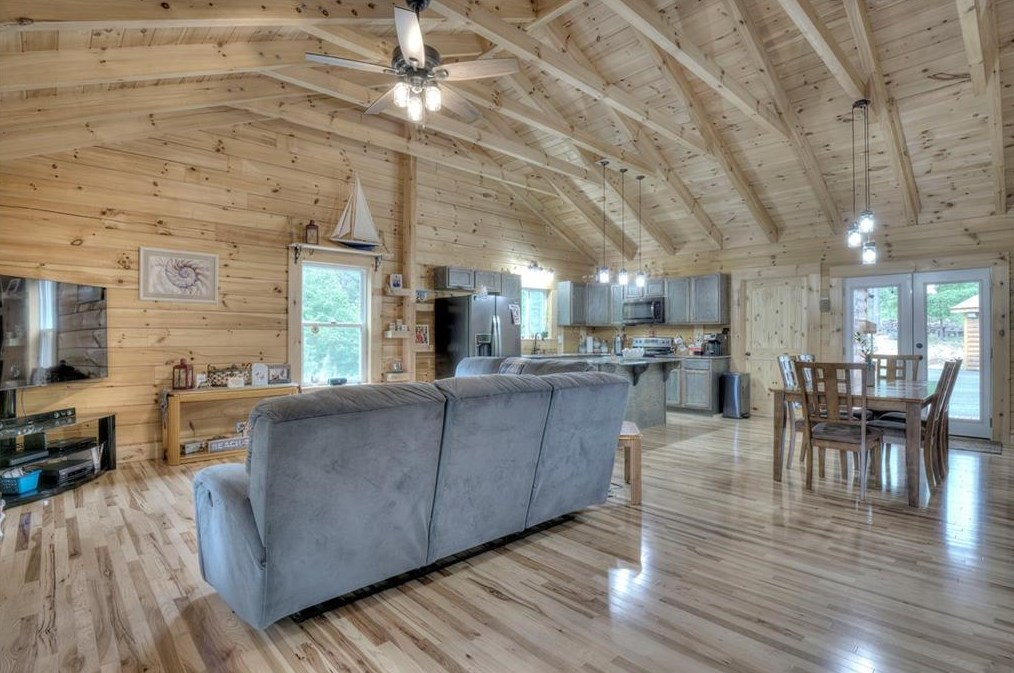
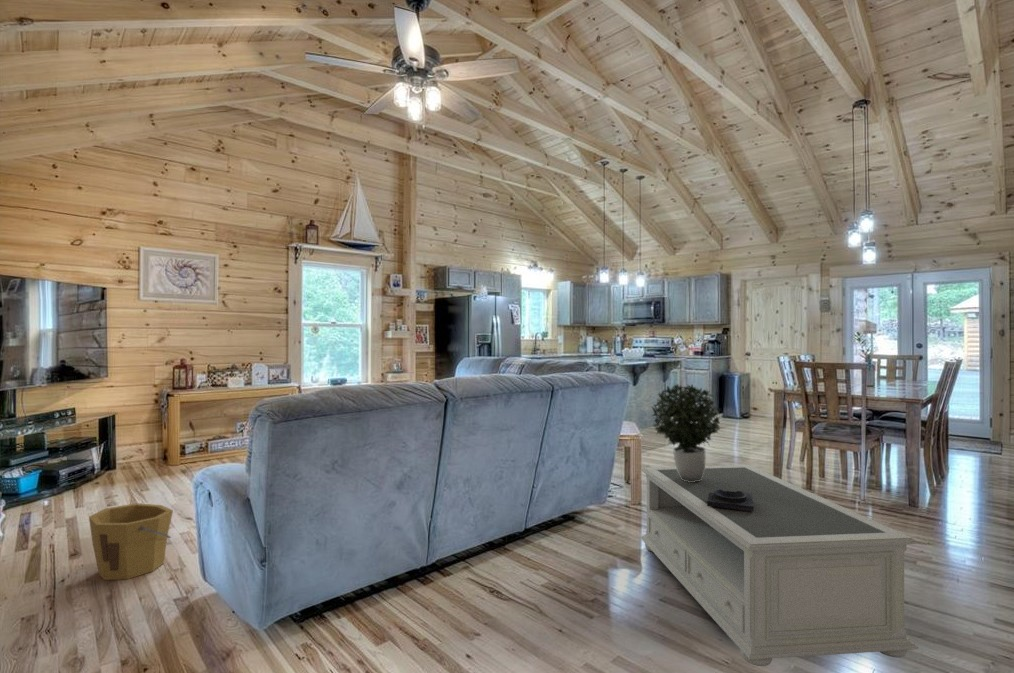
+ bucket [88,502,174,581]
+ decorative bowl [707,489,754,511]
+ coffee table [639,464,919,667]
+ potted plant [650,383,722,482]
